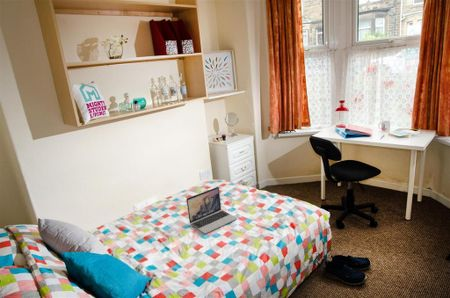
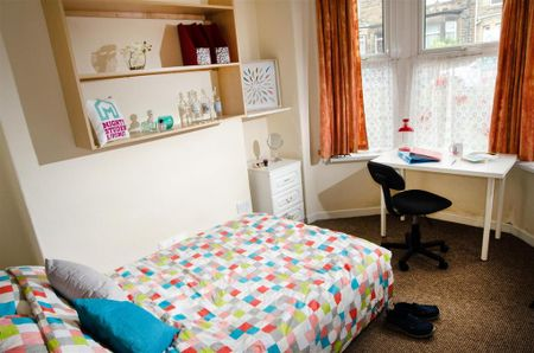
- laptop [186,186,238,235]
